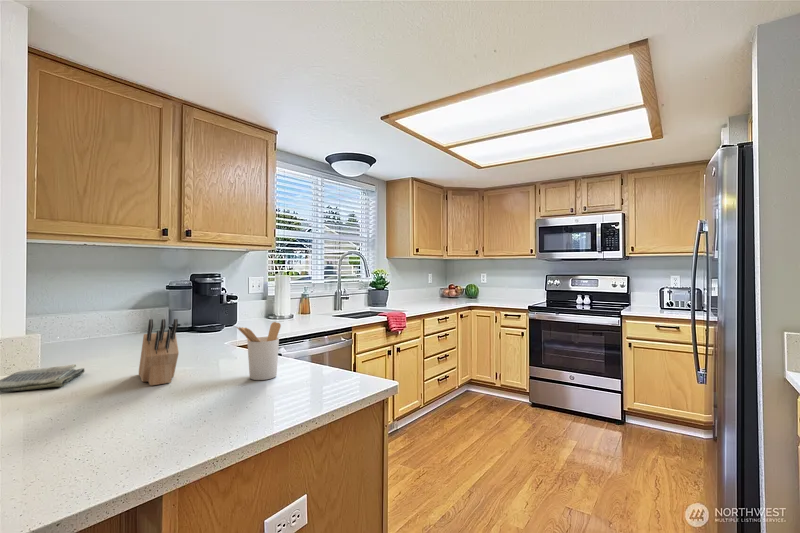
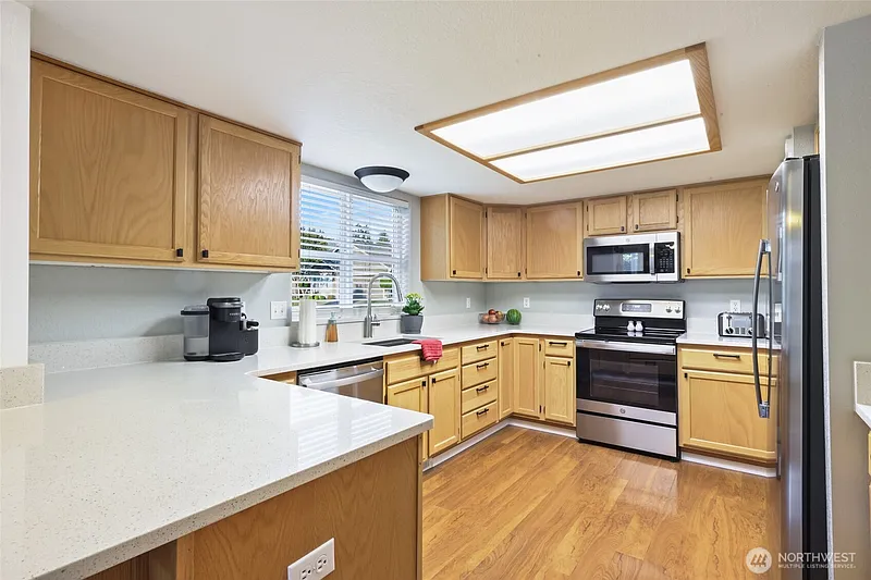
- dish towel [0,363,86,393]
- utensil holder [235,321,282,381]
- knife block [138,318,180,387]
